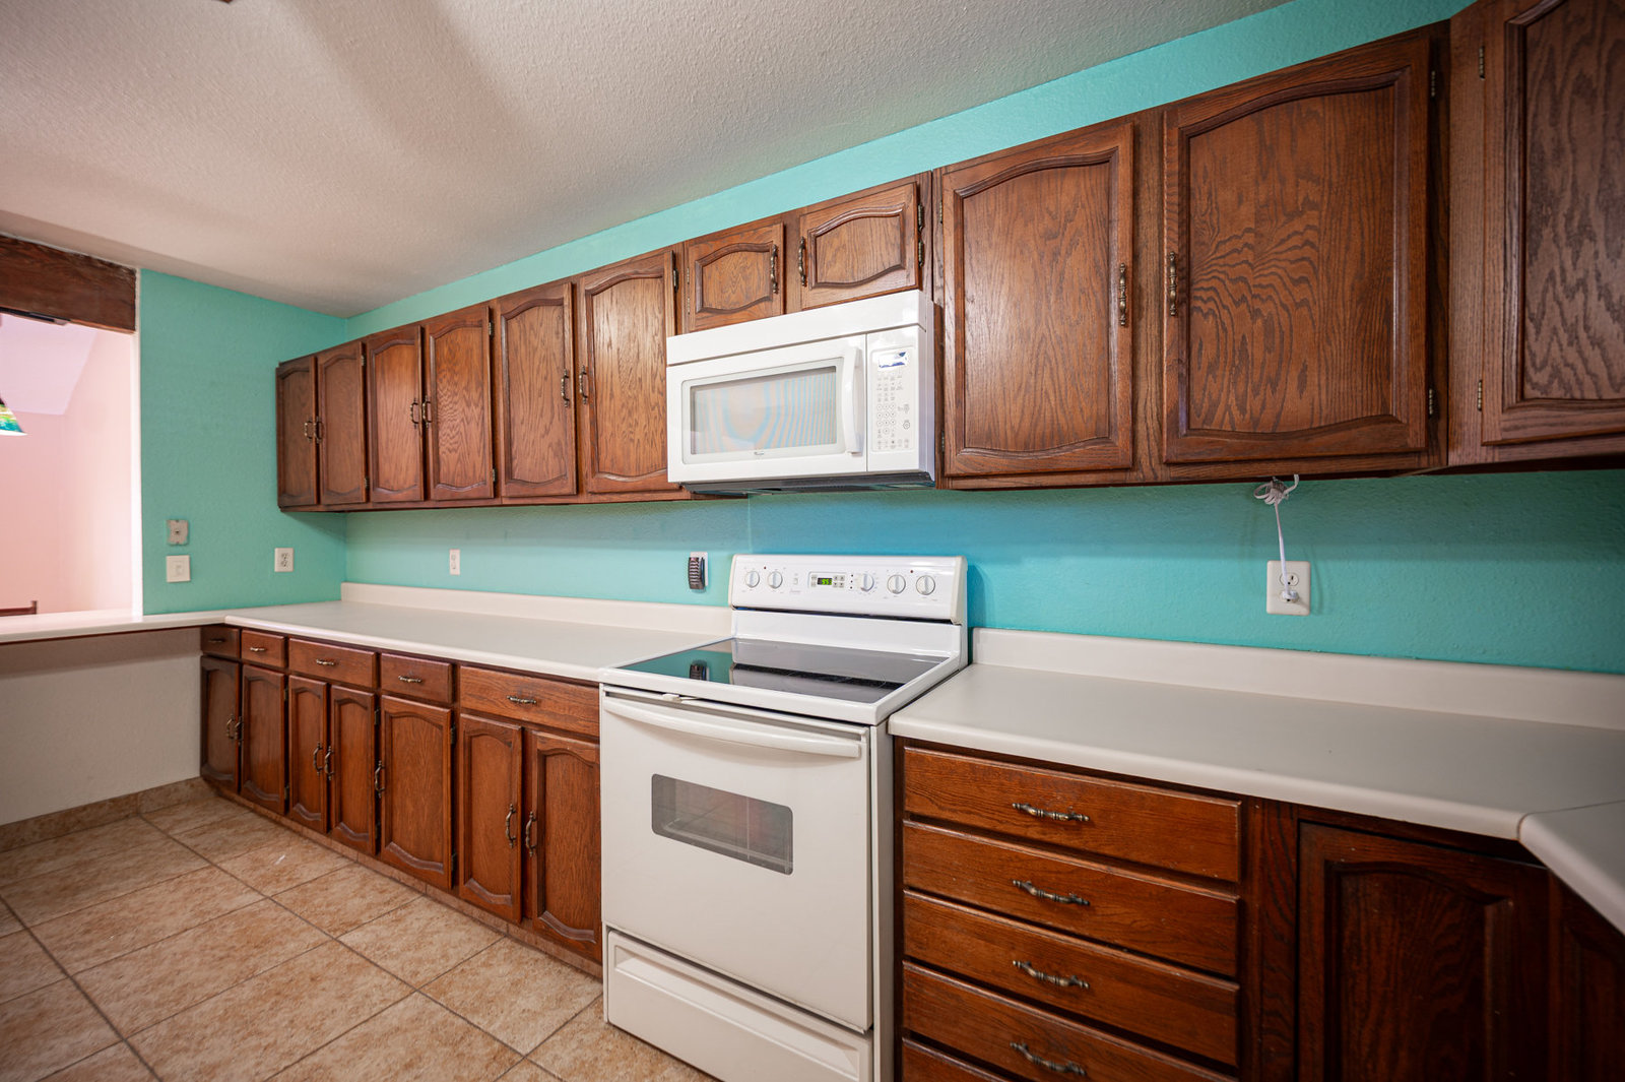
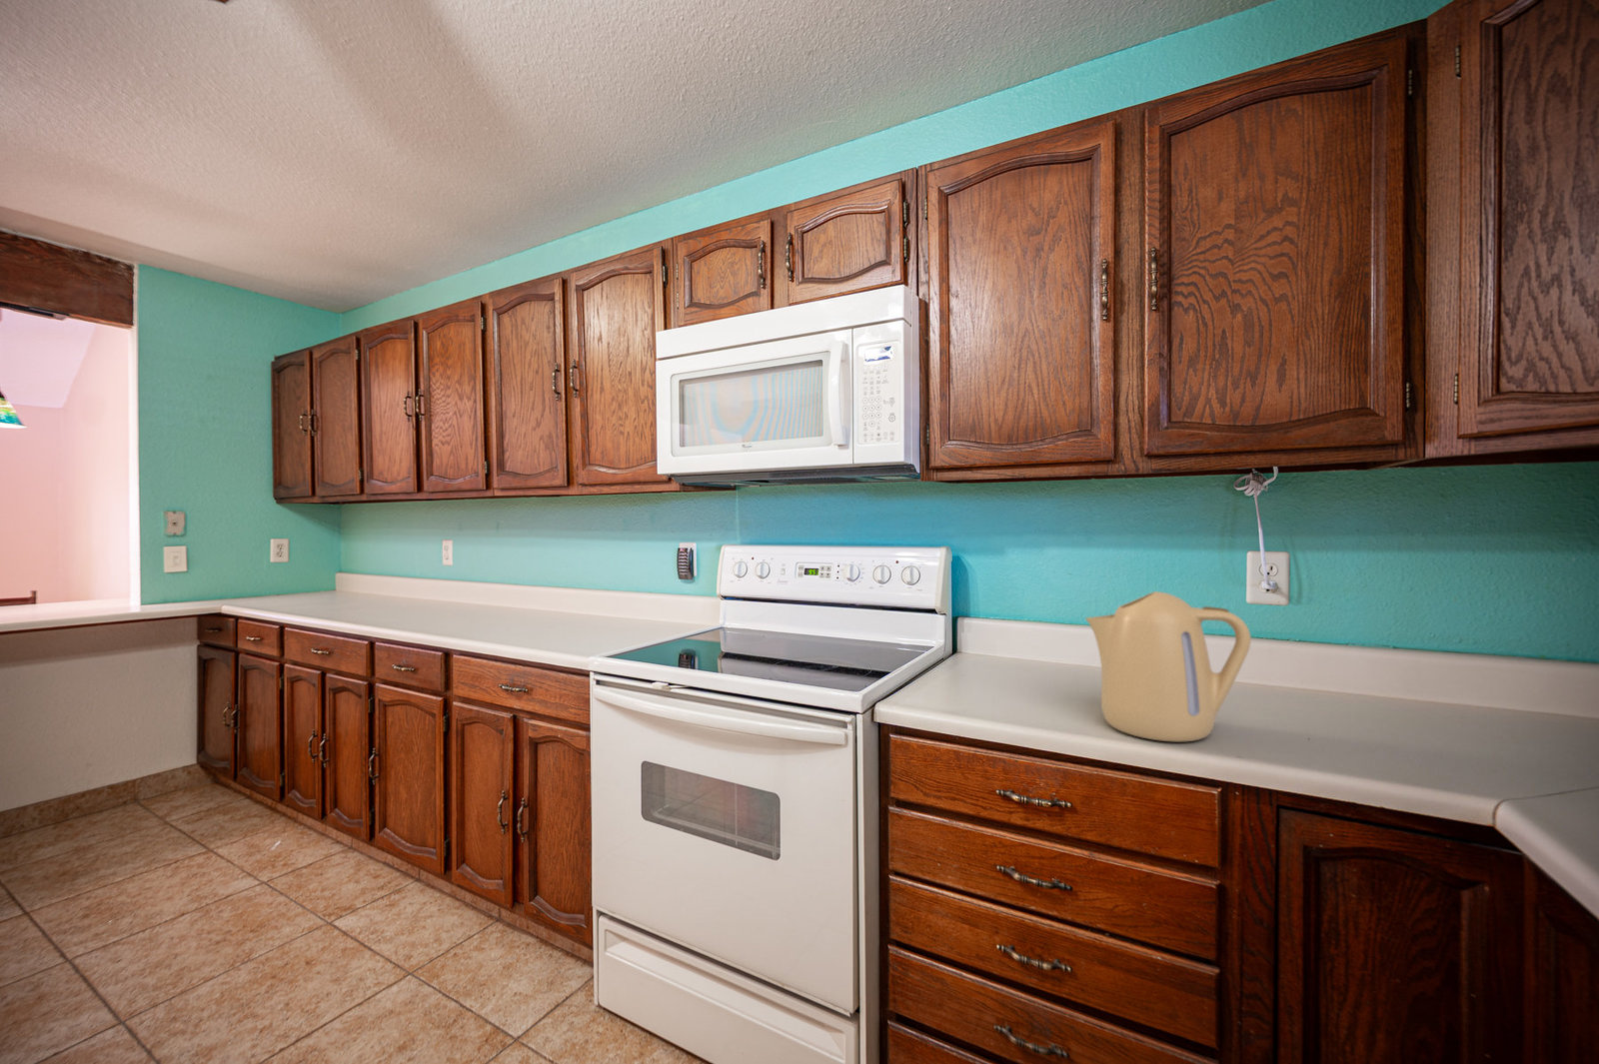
+ kettle [1085,590,1252,742]
